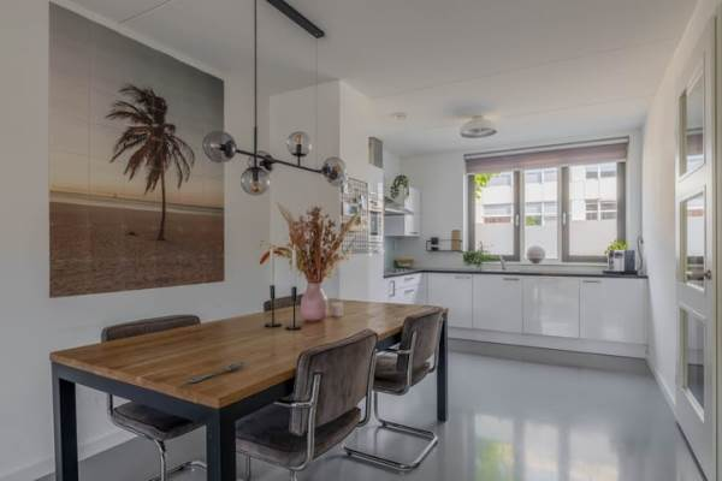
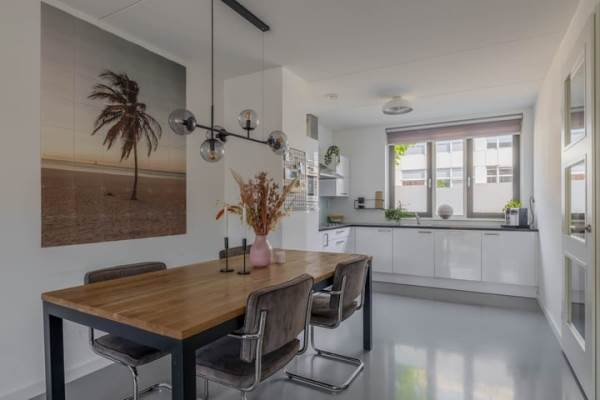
- spoon [185,361,245,385]
